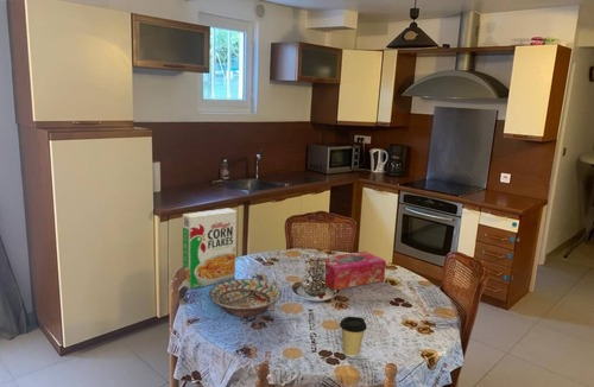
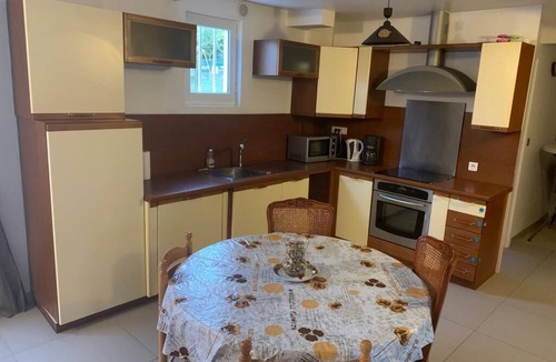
- cereal box [182,208,238,291]
- coffee cup [339,316,368,359]
- decorative bowl [208,278,283,318]
- tissue box [323,250,387,291]
